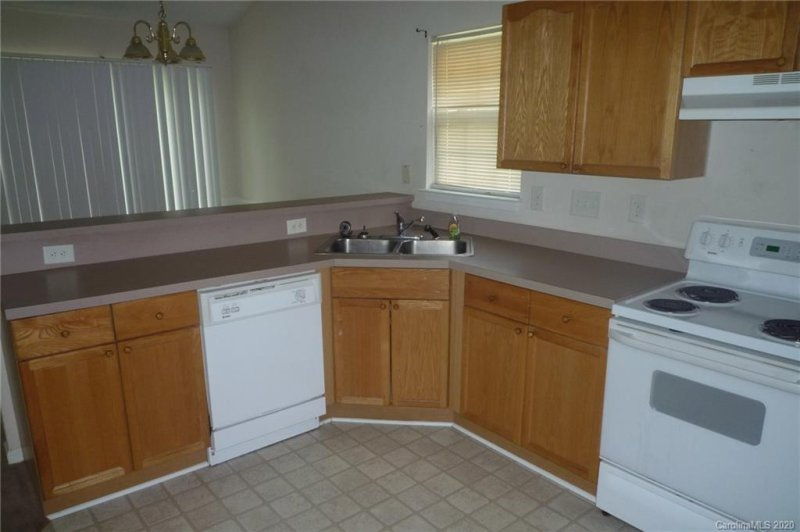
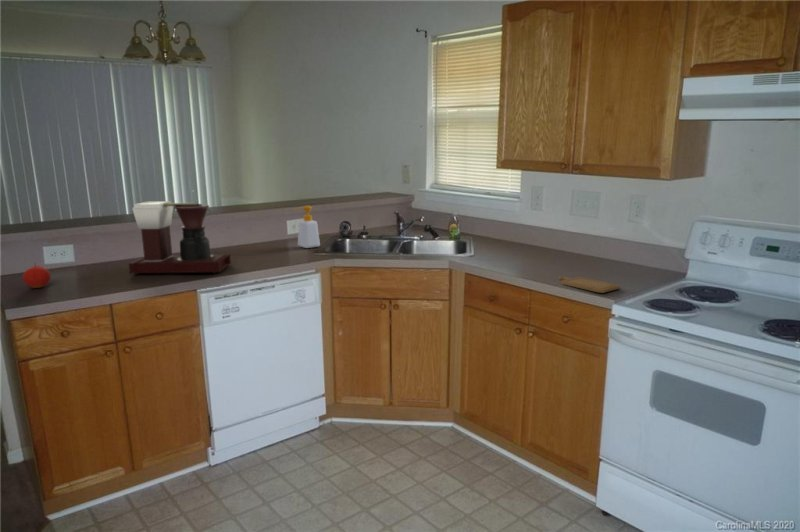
+ soap bottle [291,205,321,249]
+ coffee maker [128,200,232,276]
+ fruit [22,262,52,289]
+ chopping board [557,275,621,294]
